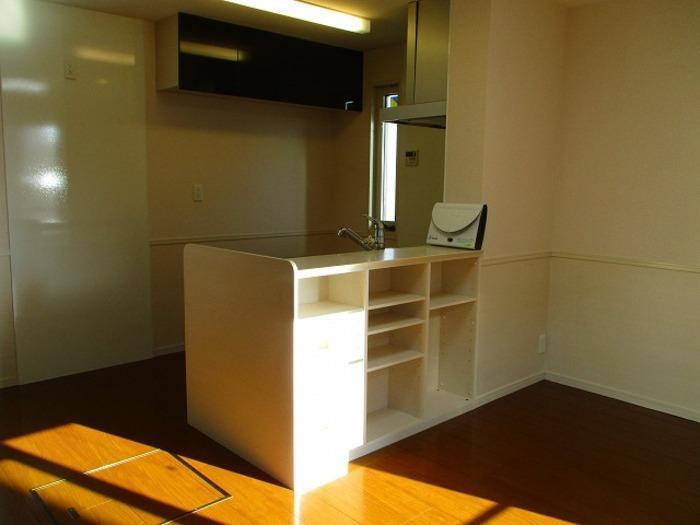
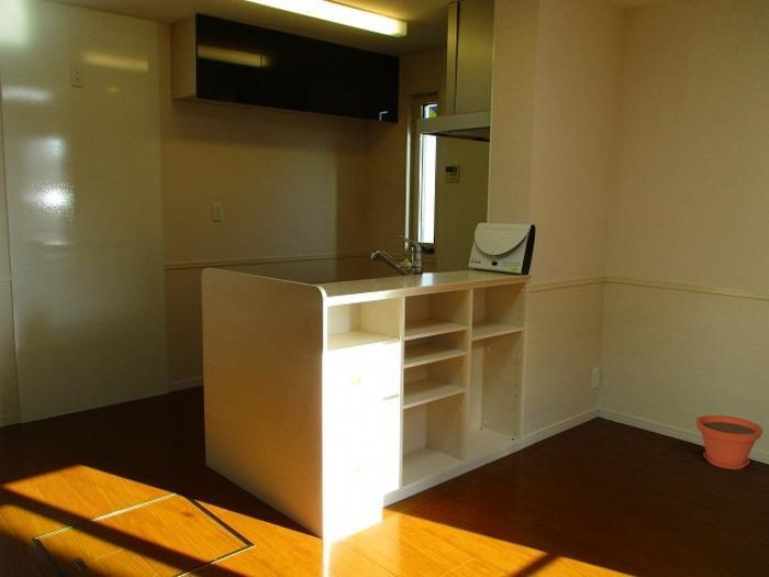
+ plant pot [695,414,765,470]
